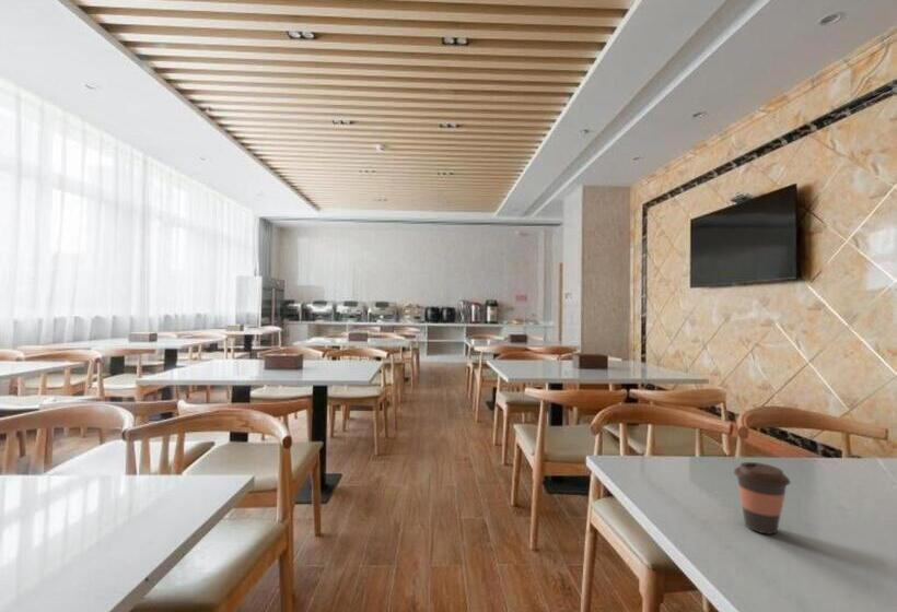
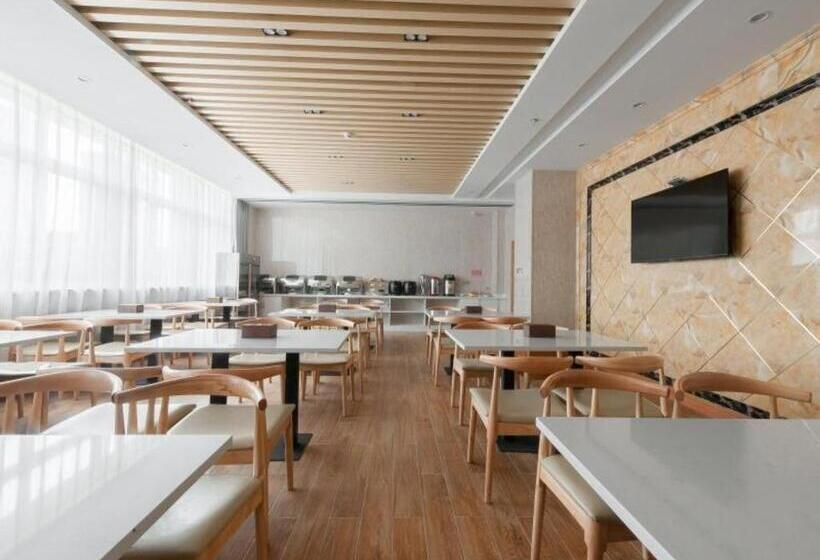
- coffee cup [733,461,791,536]
